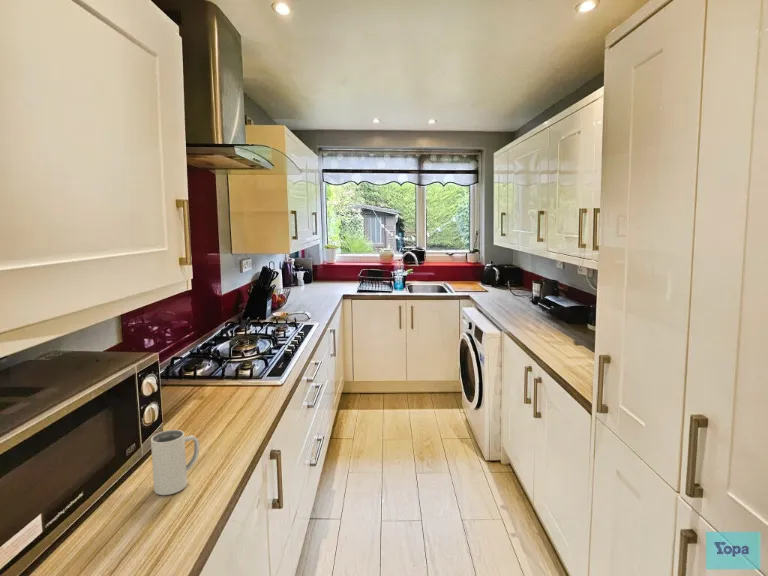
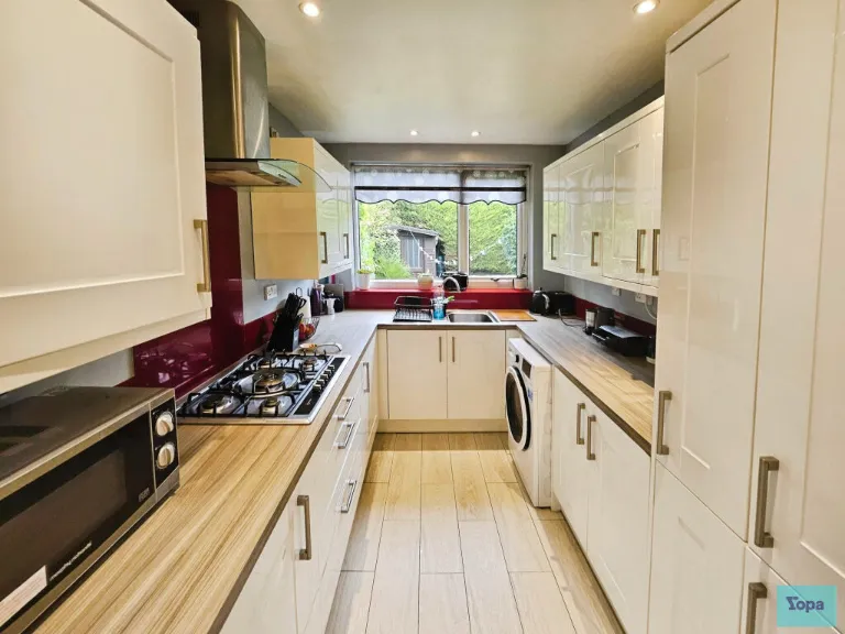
- mug [150,429,200,496]
